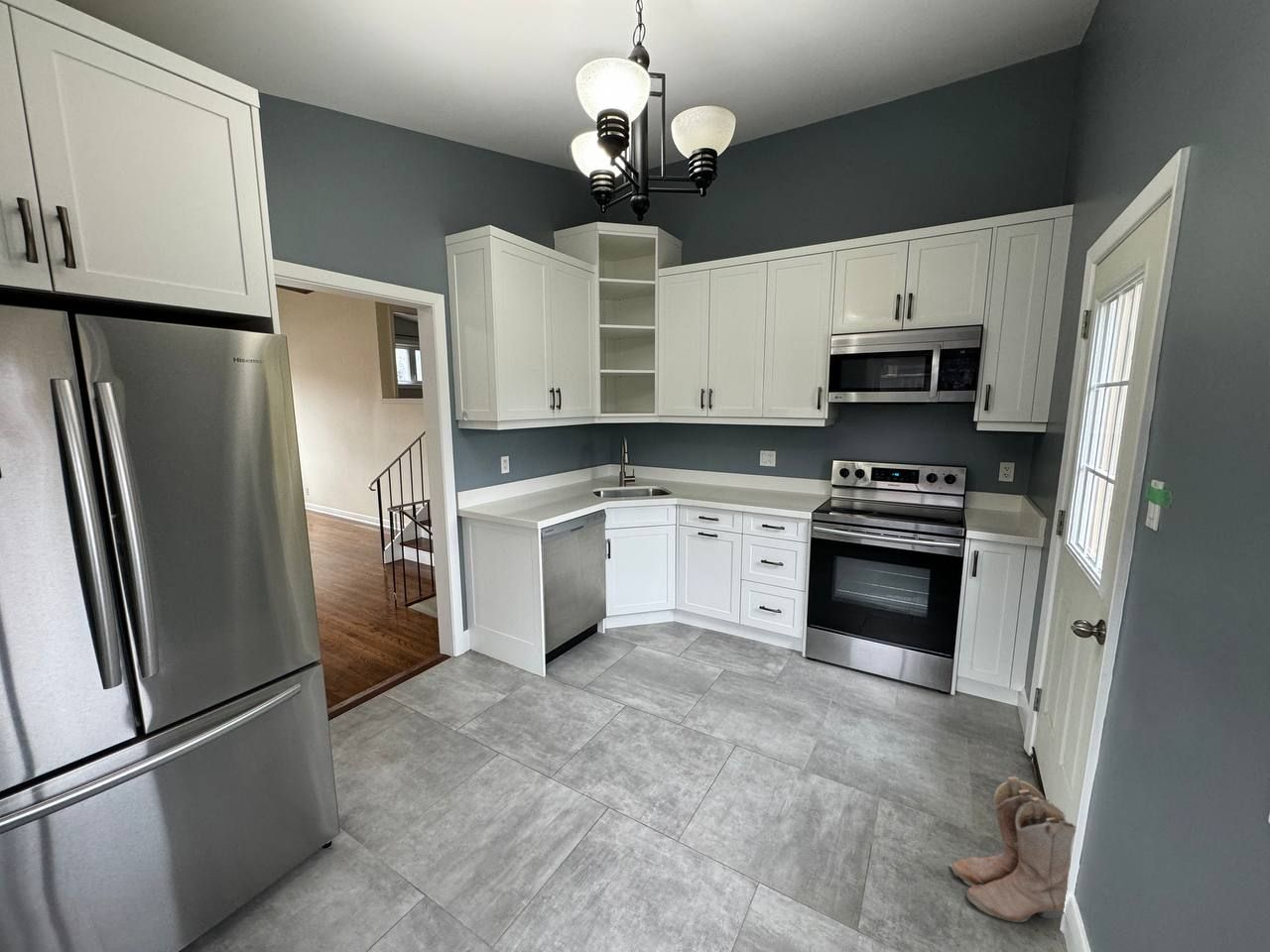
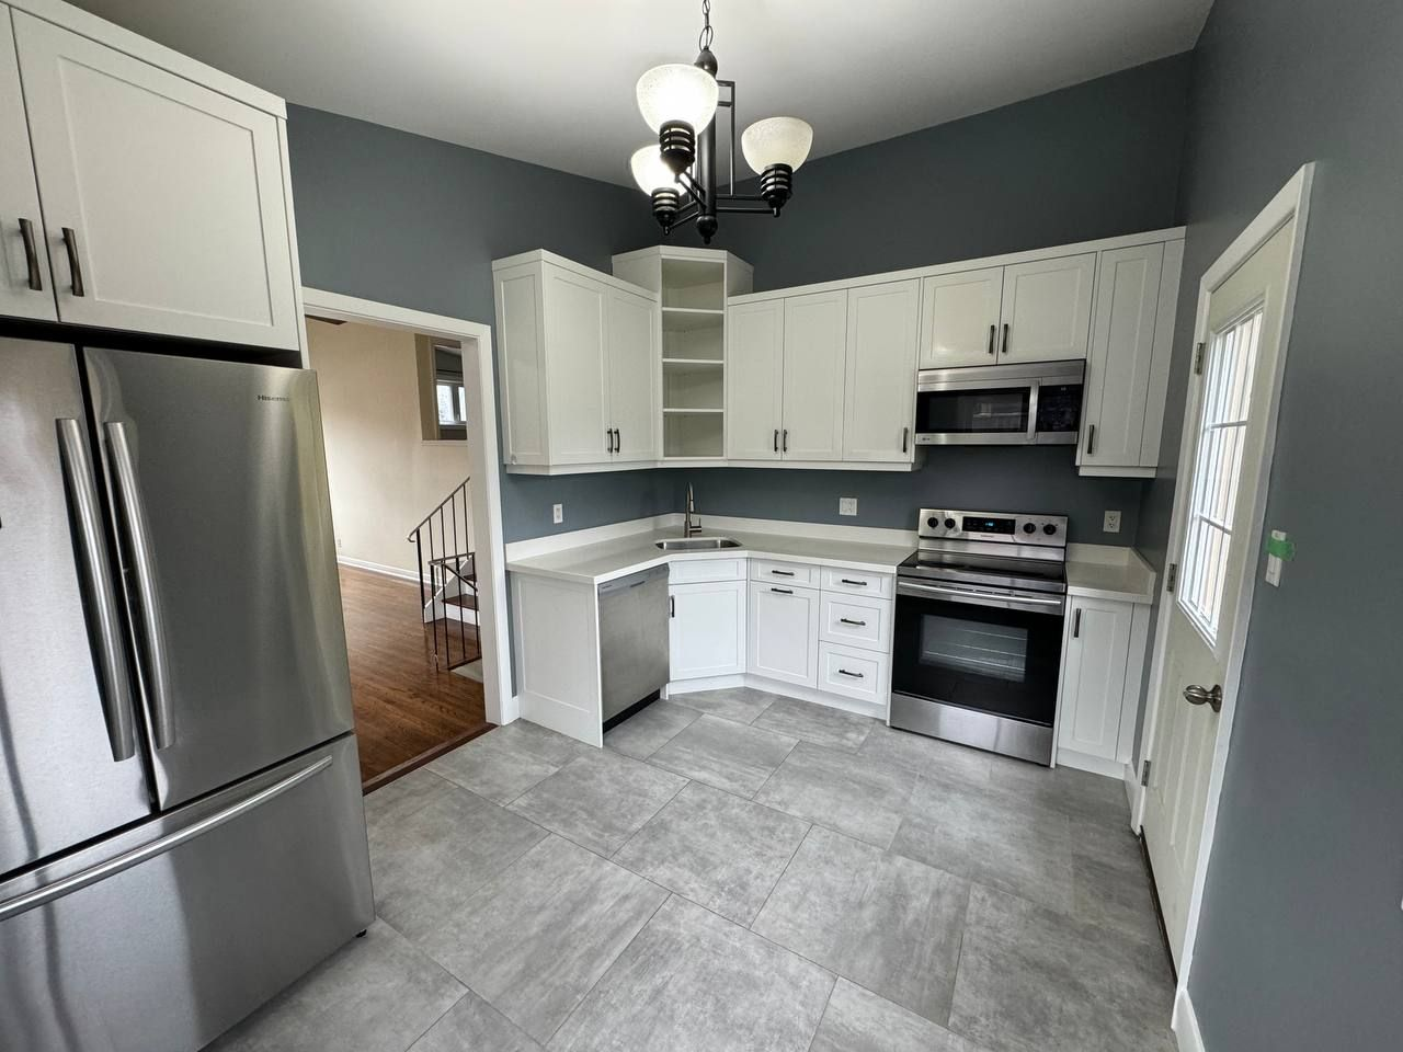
- boots [949,775,1078,923]
